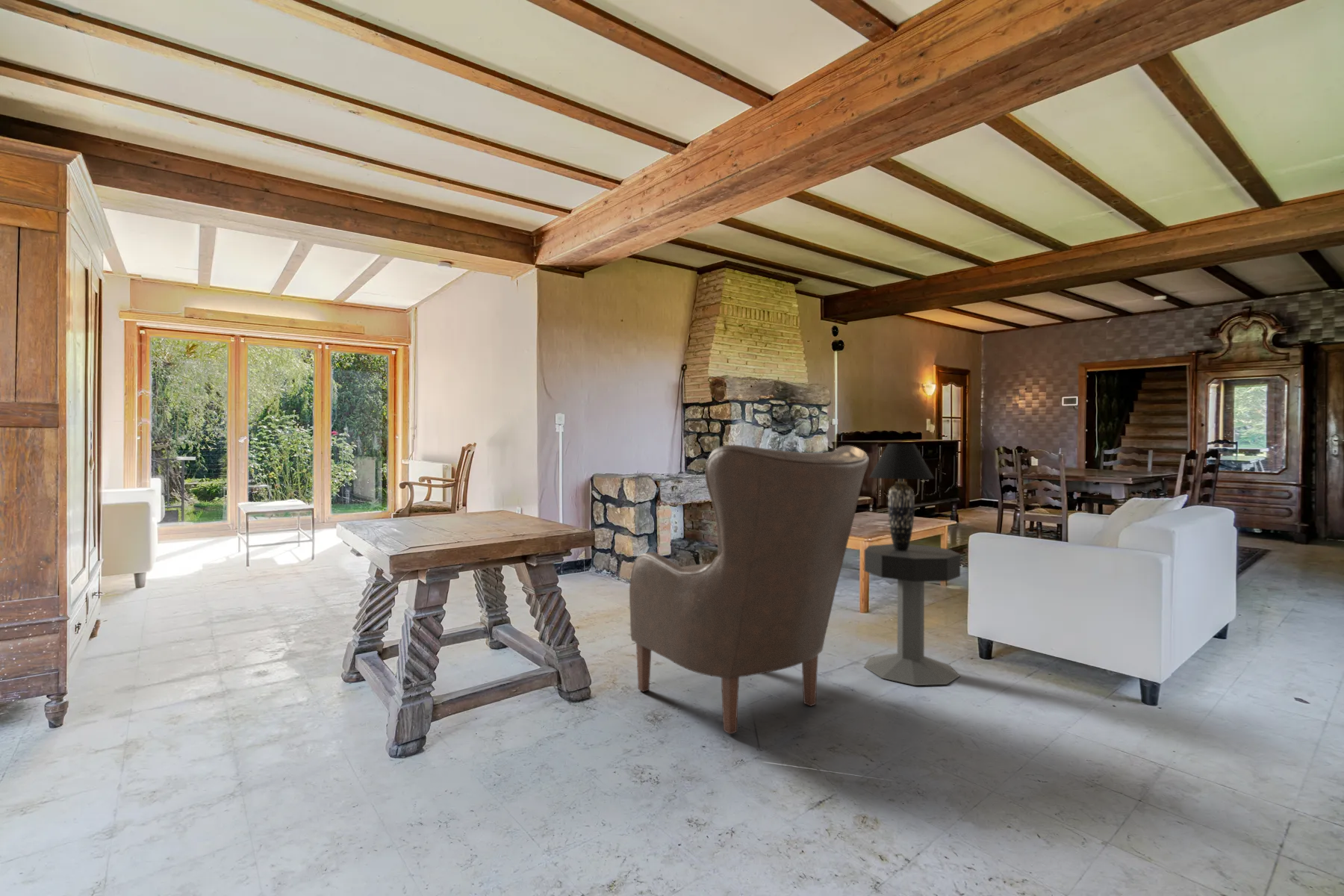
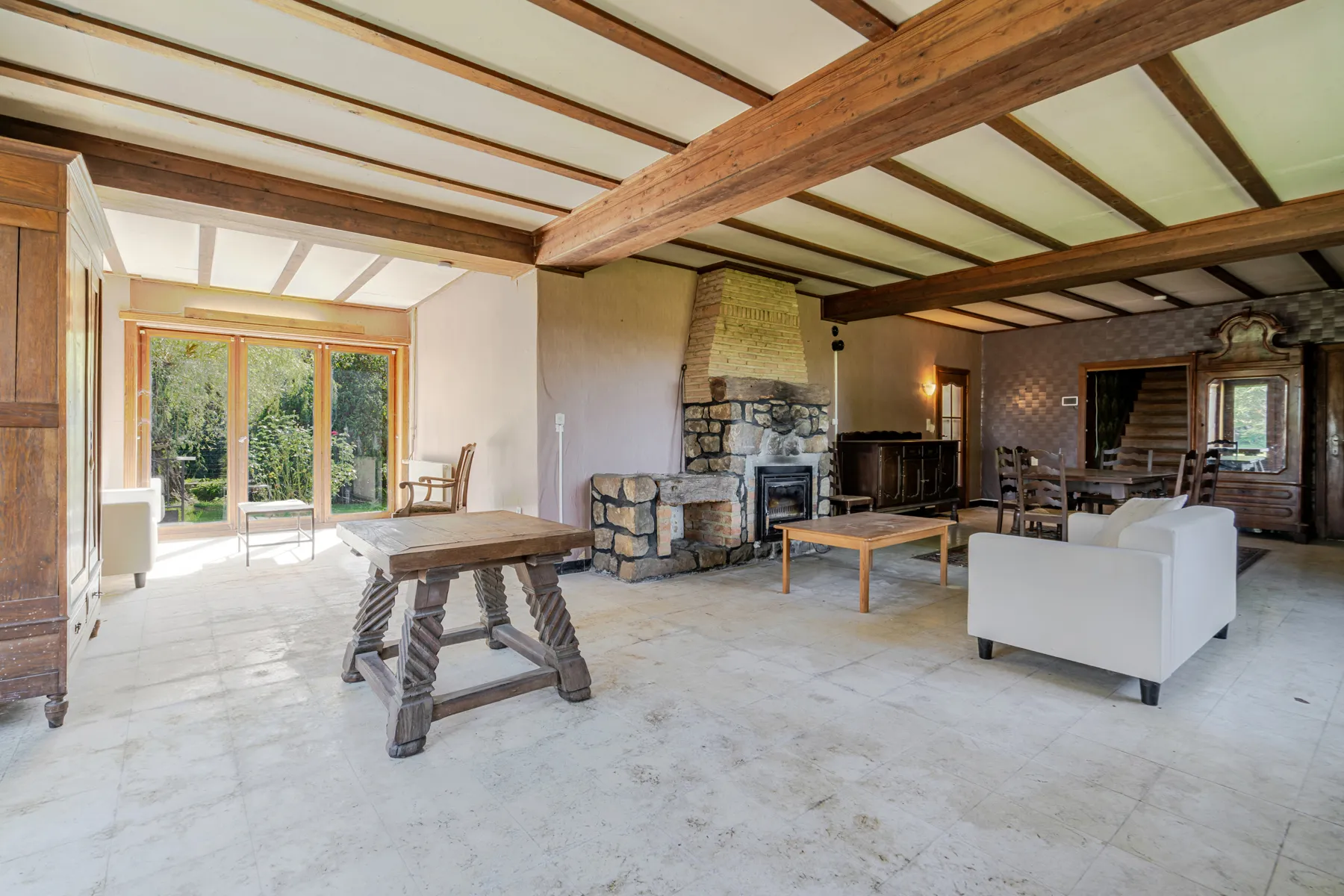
- chair [629,444,870,735]
- table lamp [868,443,935,551]
- side table [864,543,961,686]
